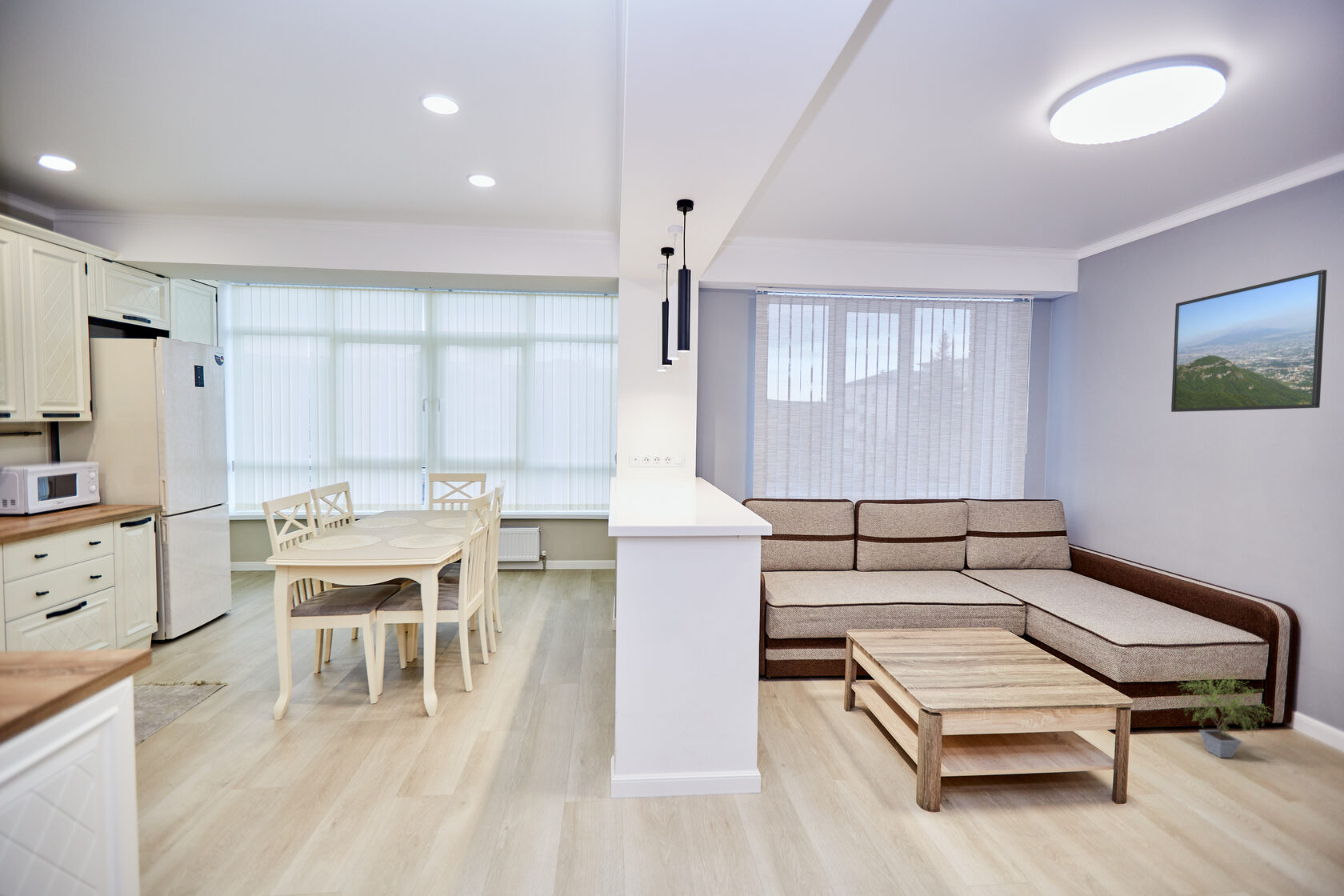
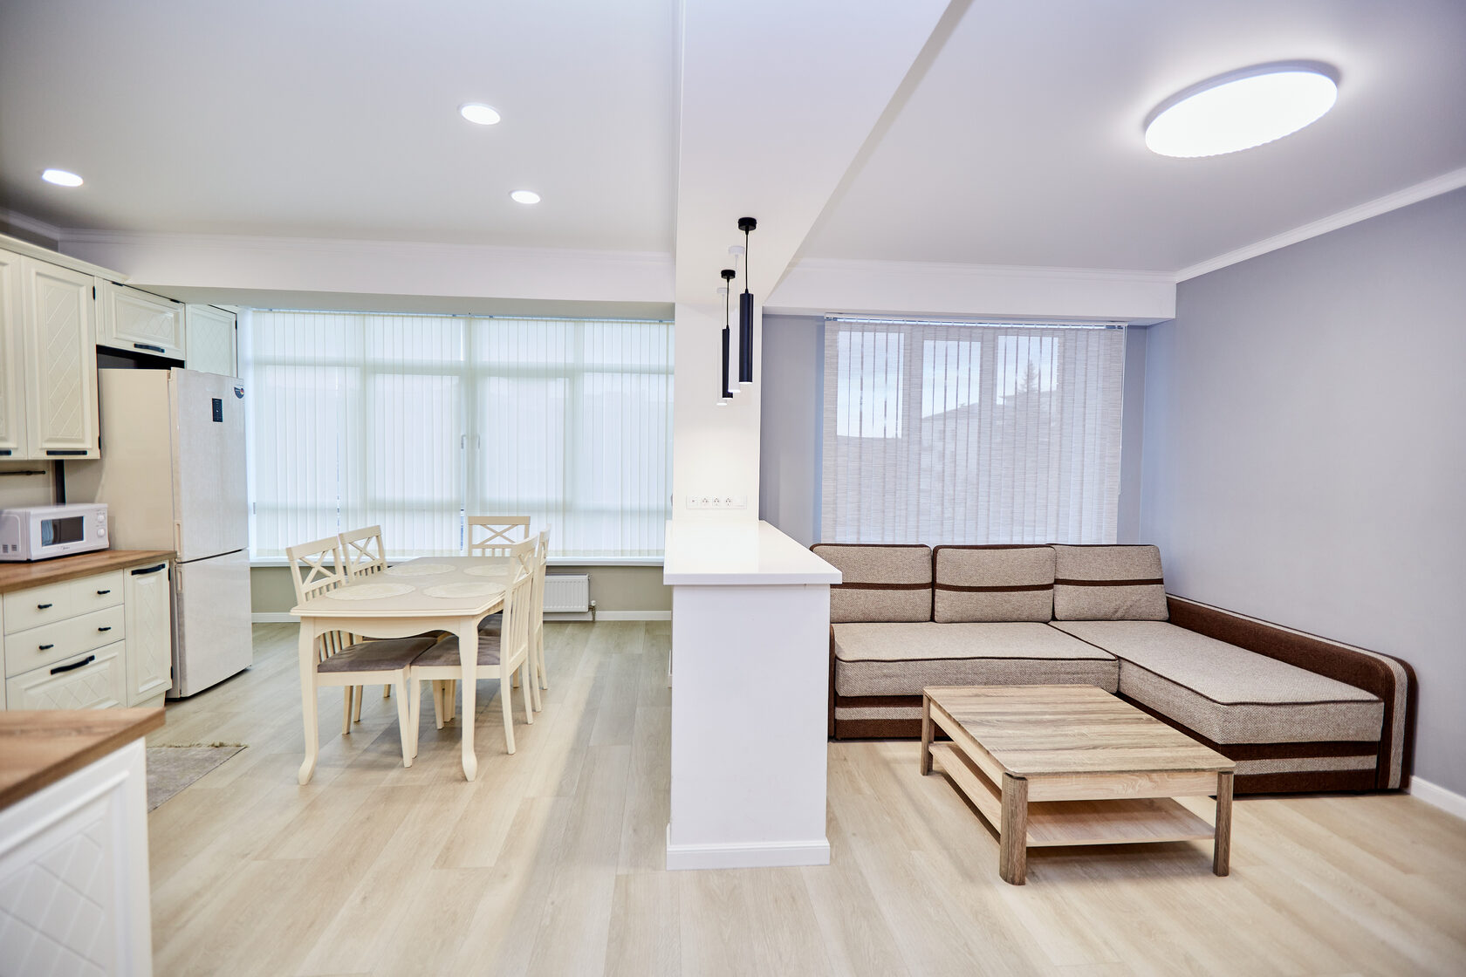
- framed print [1170,269,1328,413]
- potted plant [1172,668,1274,758]
